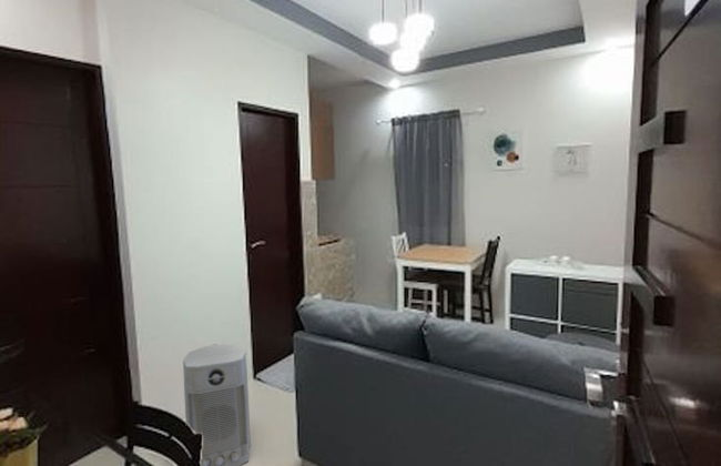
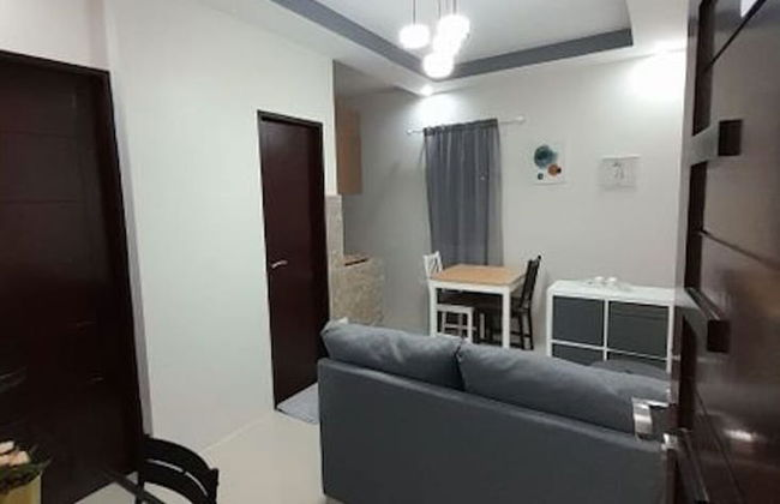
- air purifier [182,343,252,466]
